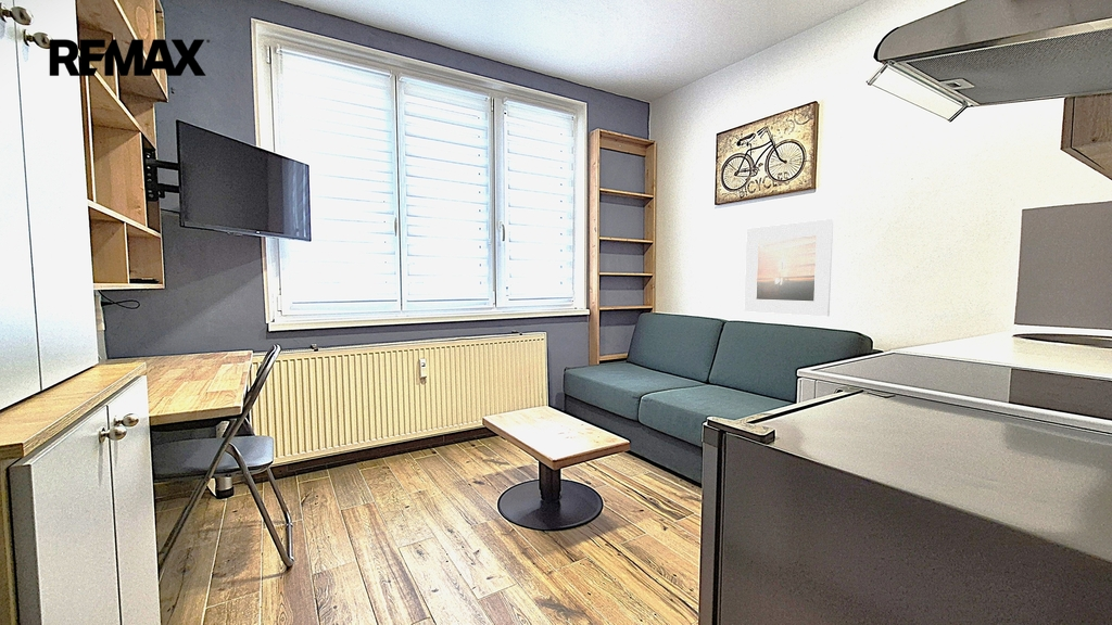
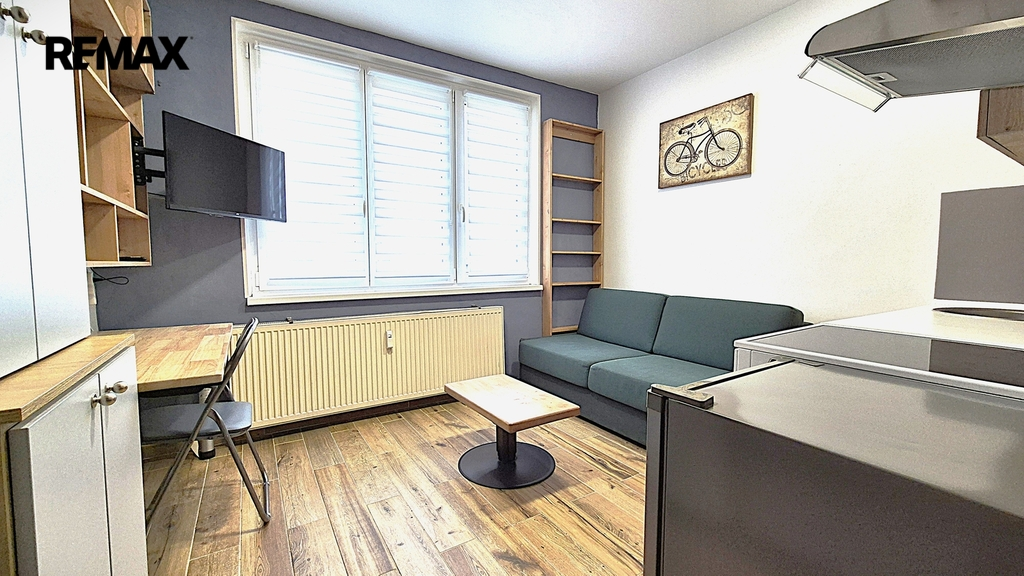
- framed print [744,218,834,317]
